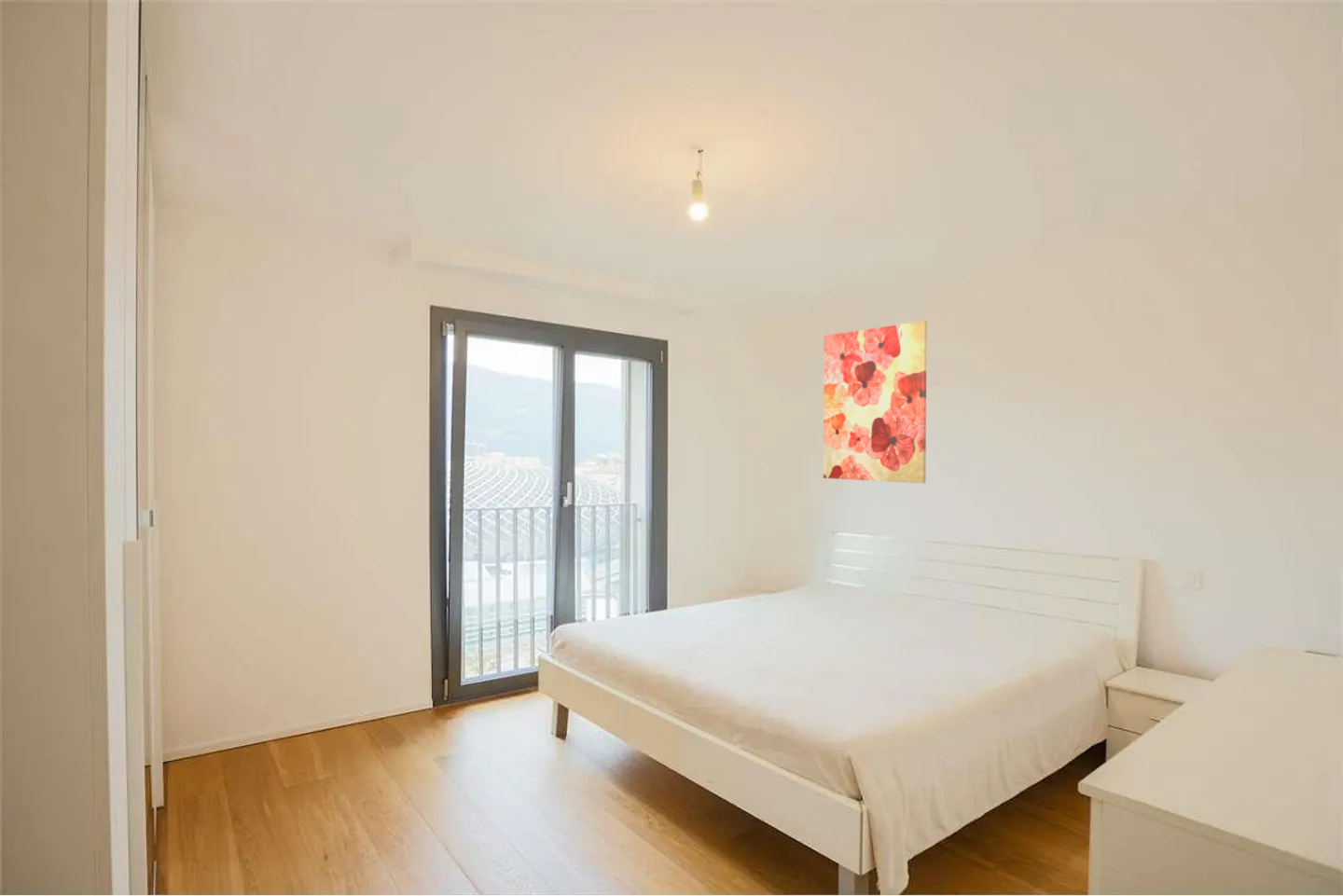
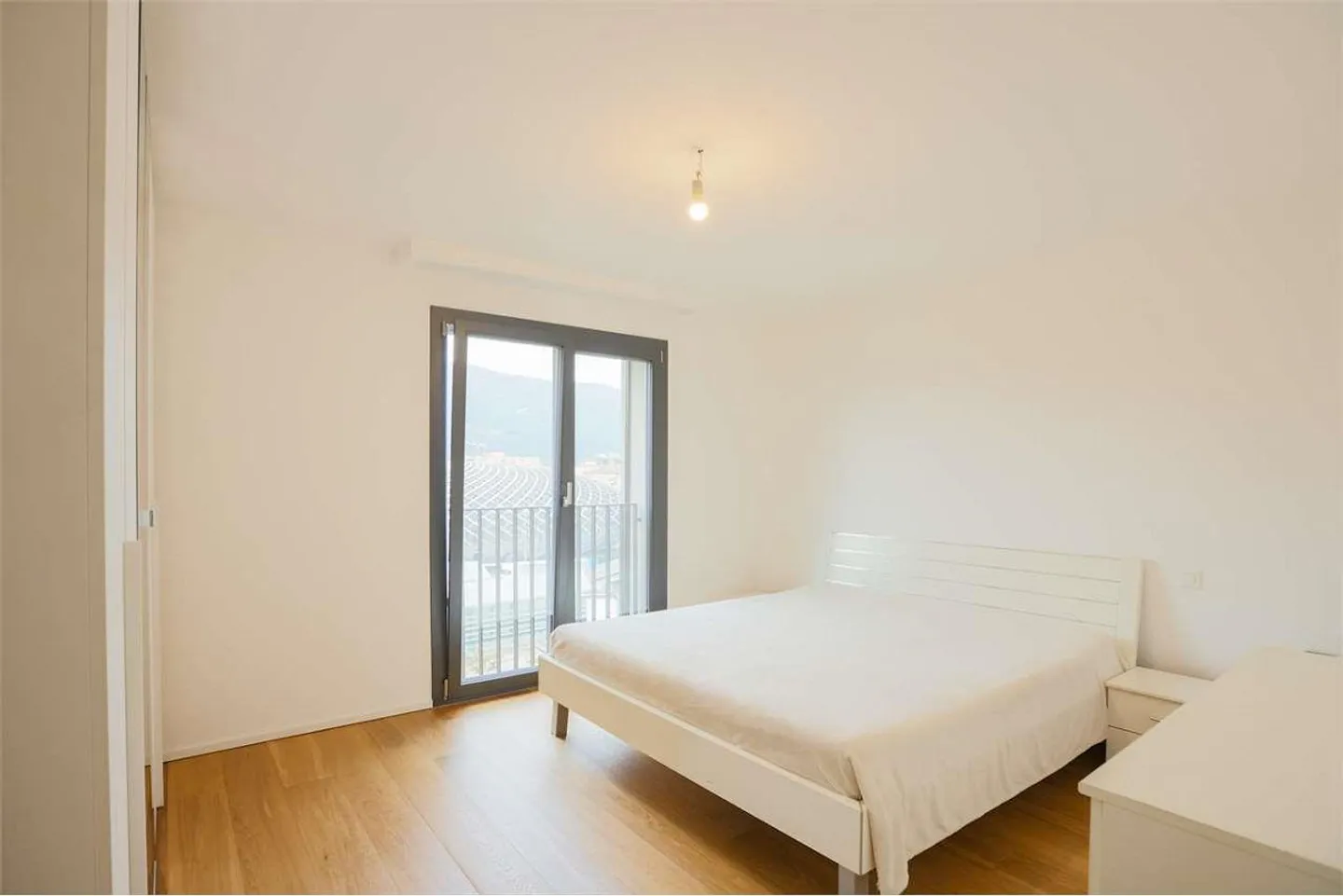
- wall art [823,320,928,484]
